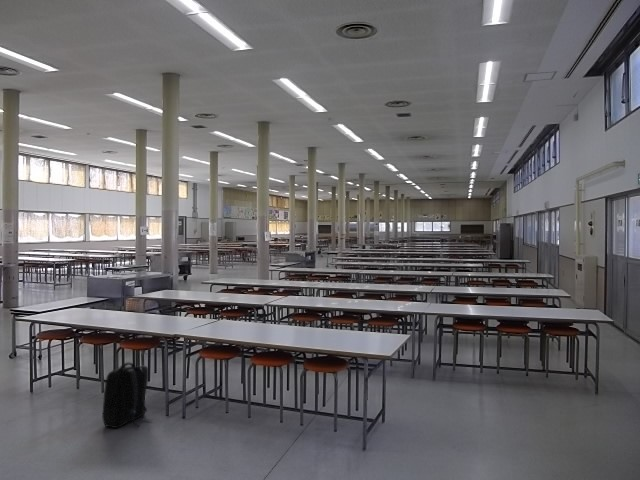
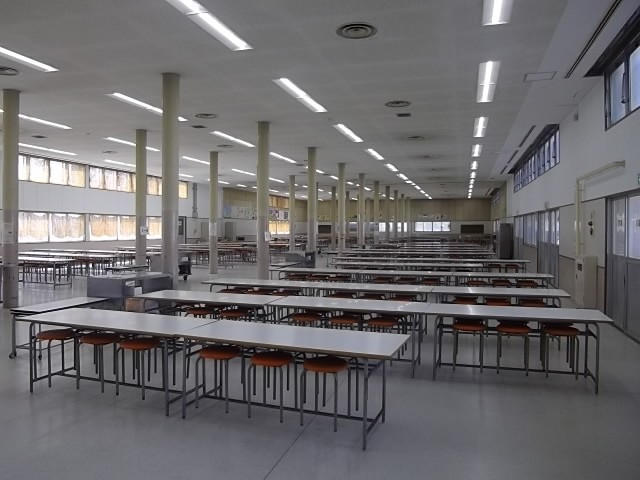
- backpack [101,362,153,429]
